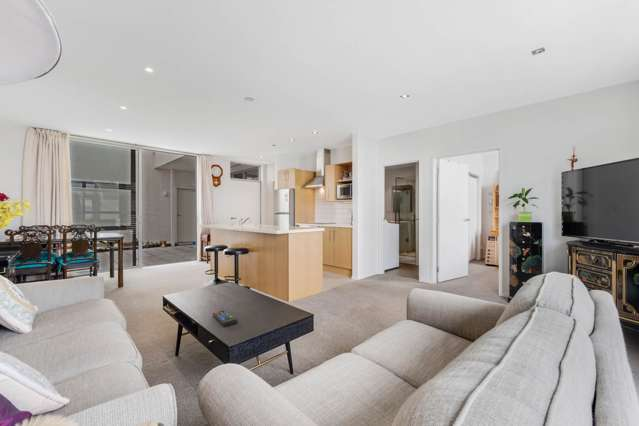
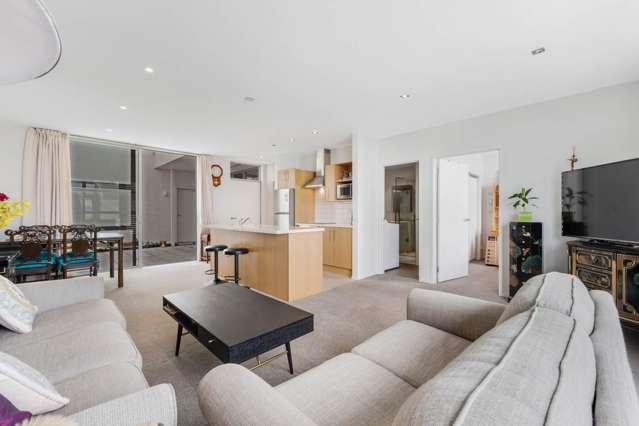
- remote control [212,309,238,327]
